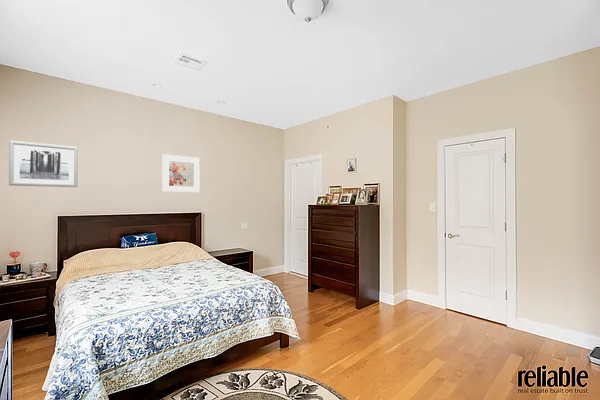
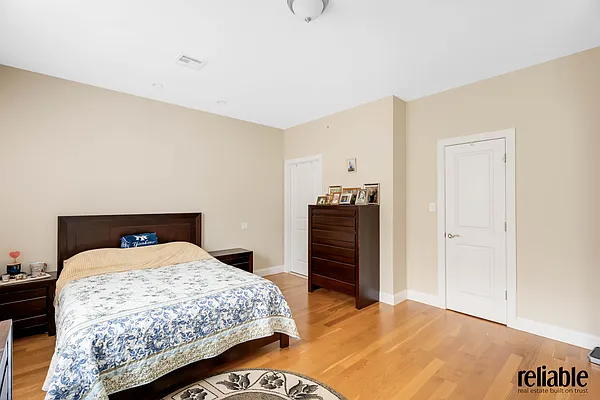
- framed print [162,153,201,193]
- wall art [8,139,79,188]
